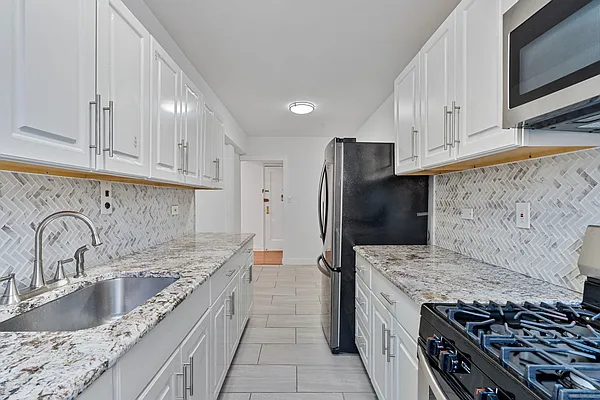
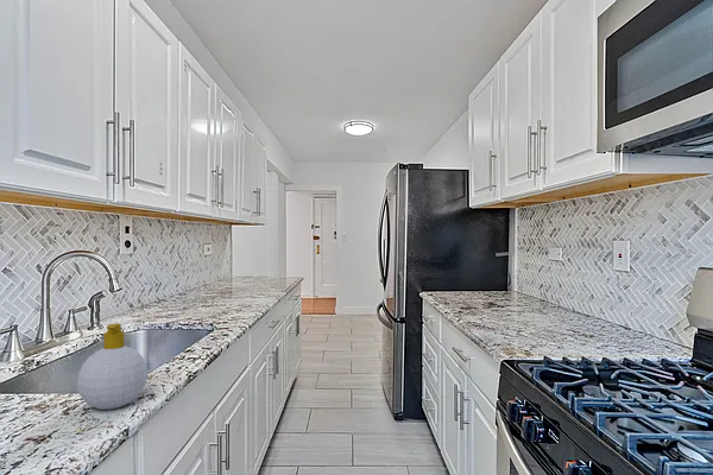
+ soap bottle [76,322,149,411]
